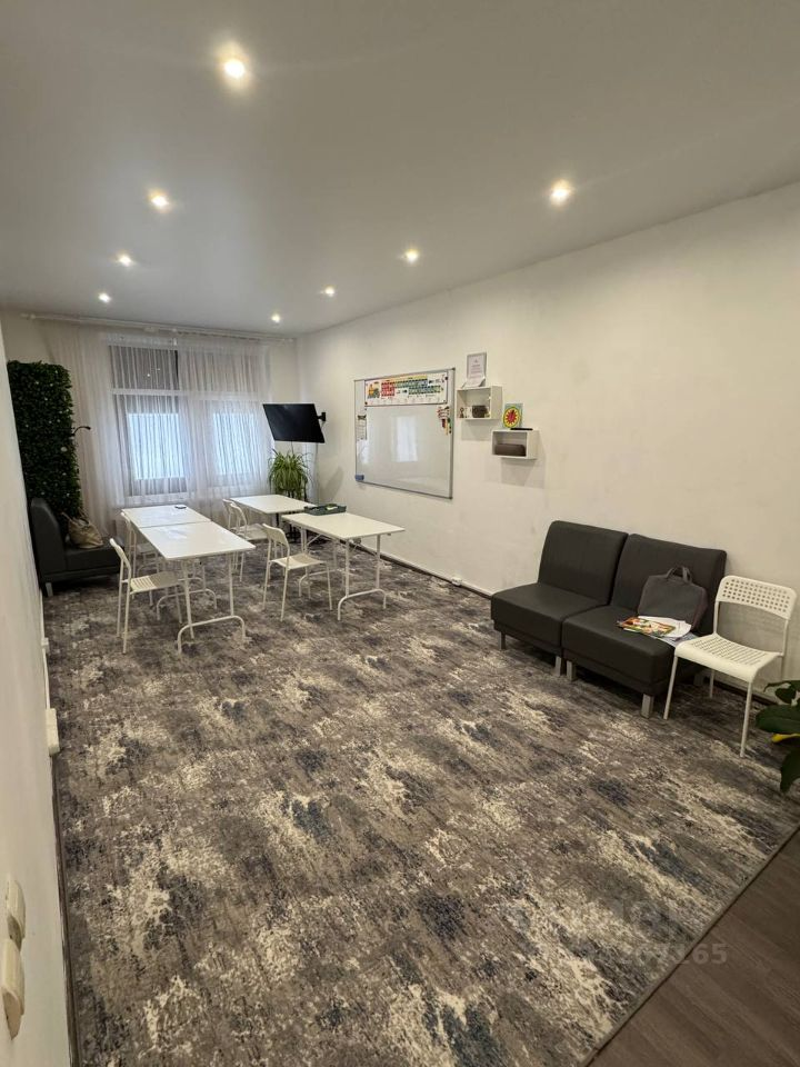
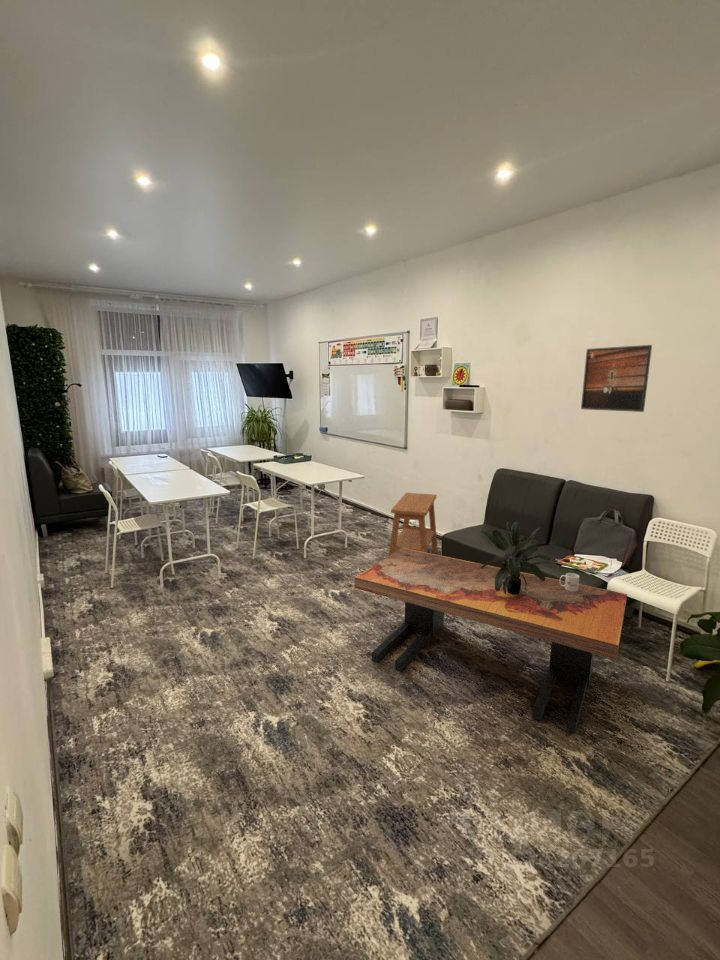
+ potted plant [479,520,551,595]
+ mug [559,572,580,592]
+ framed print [580,344,653,413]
+ coffee table [354,548,628,734]
+ side table [387,492,439,557]
